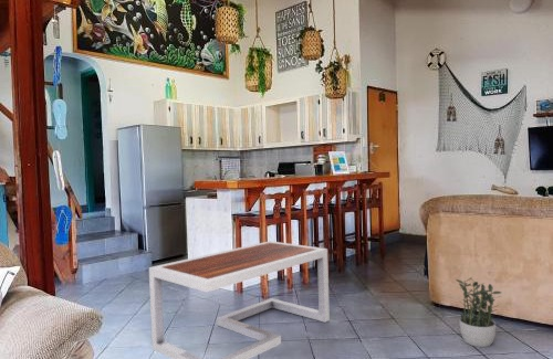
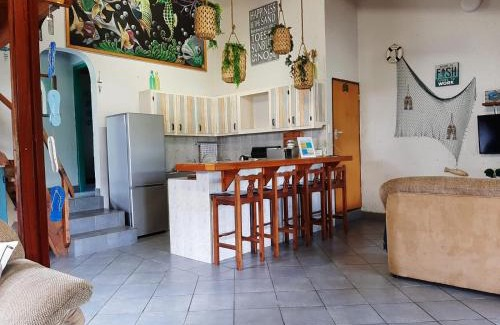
- potted plant [455,275,502,348]
- coffee table [148,240,331,359]
